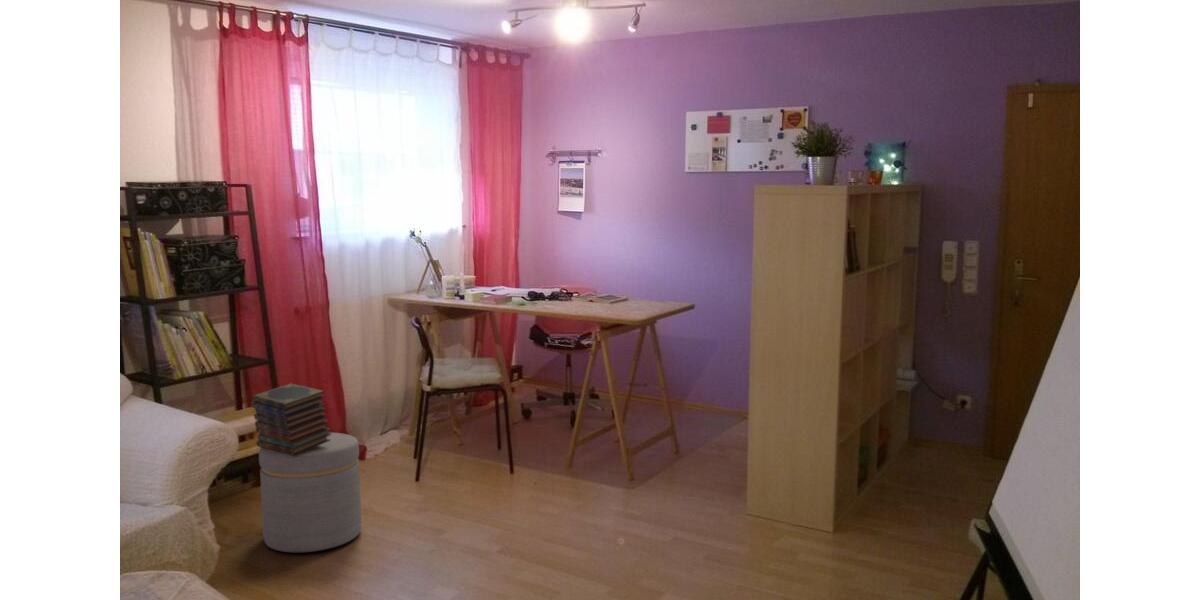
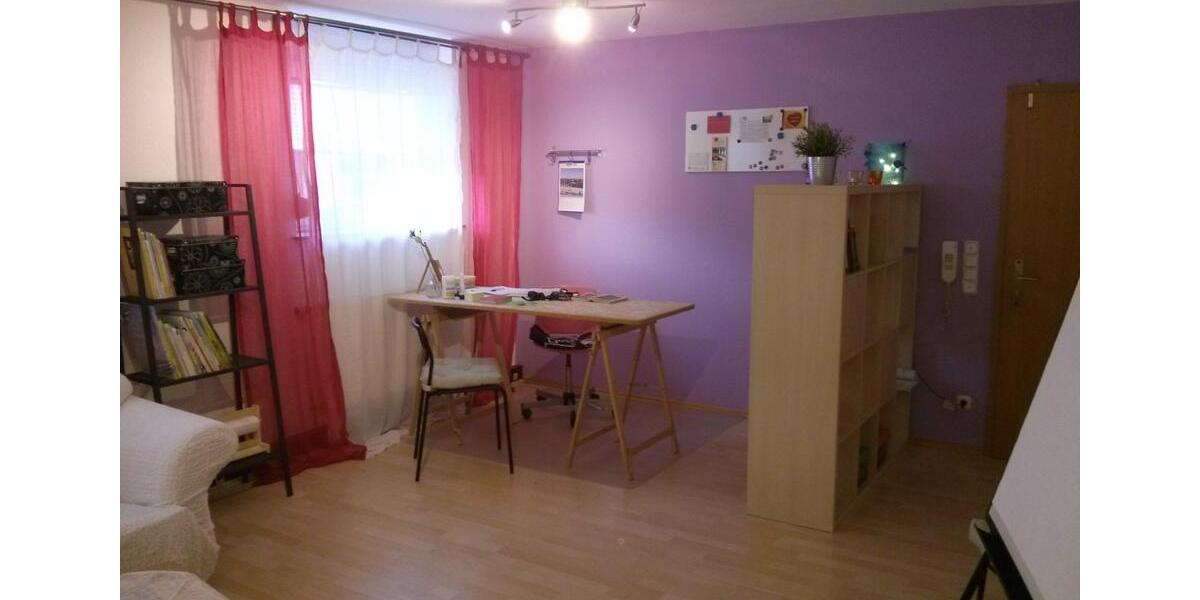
- book stack [250,382,332,456]
- ottoman [258,432,362,553]
